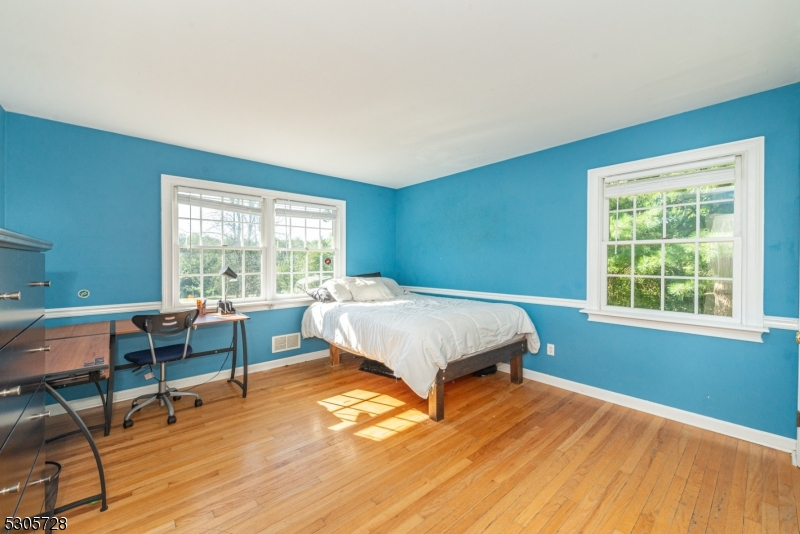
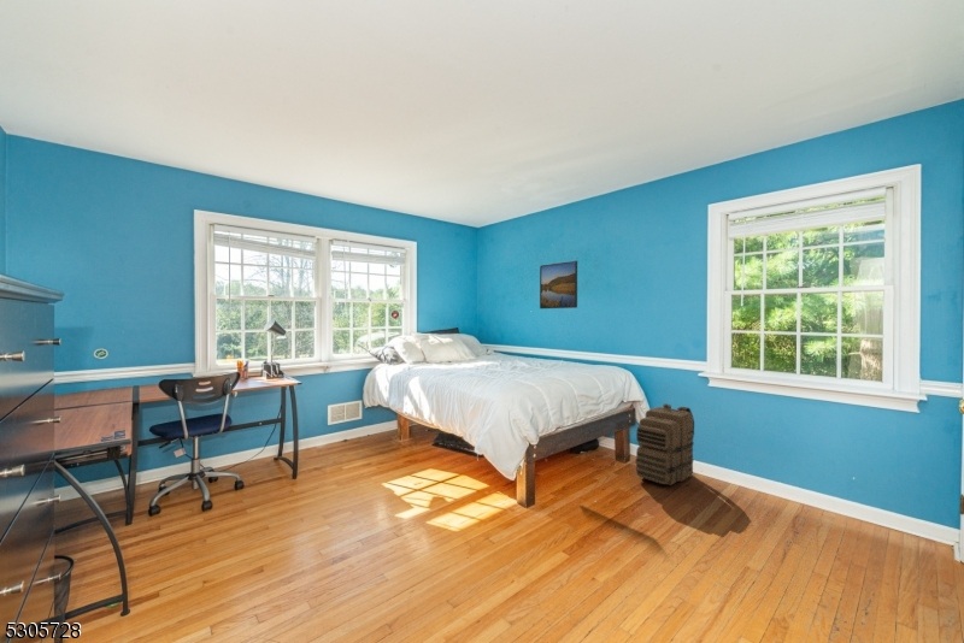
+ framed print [539,259,578,309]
+ backpack [634,402,695,486]
